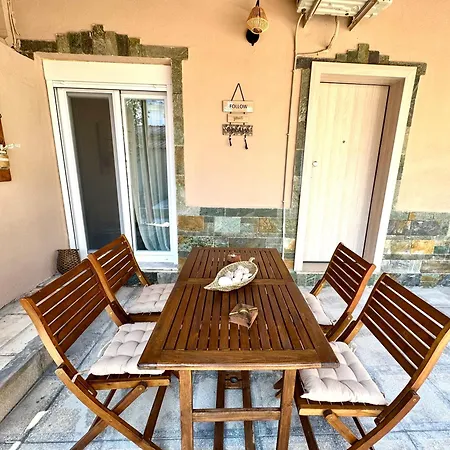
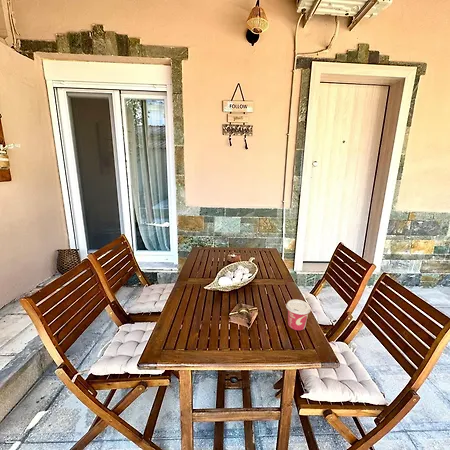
+ cup [285,299,312,331]
